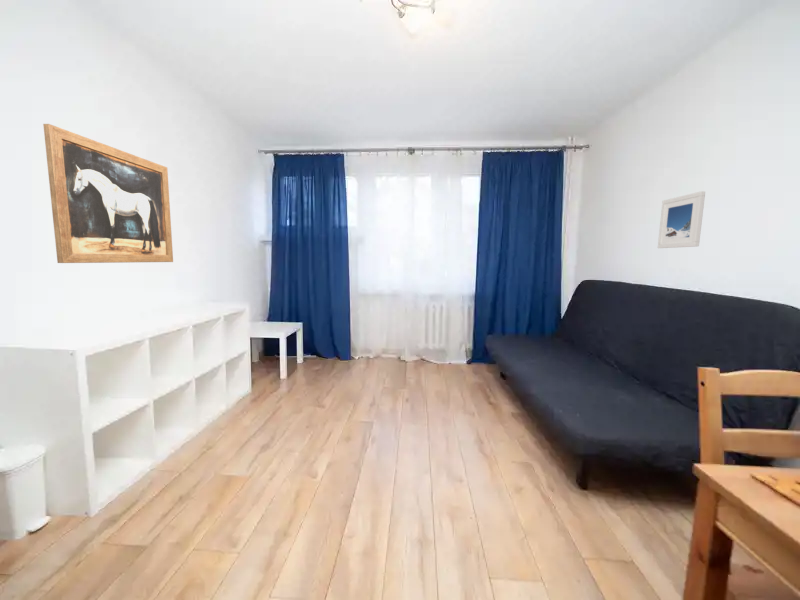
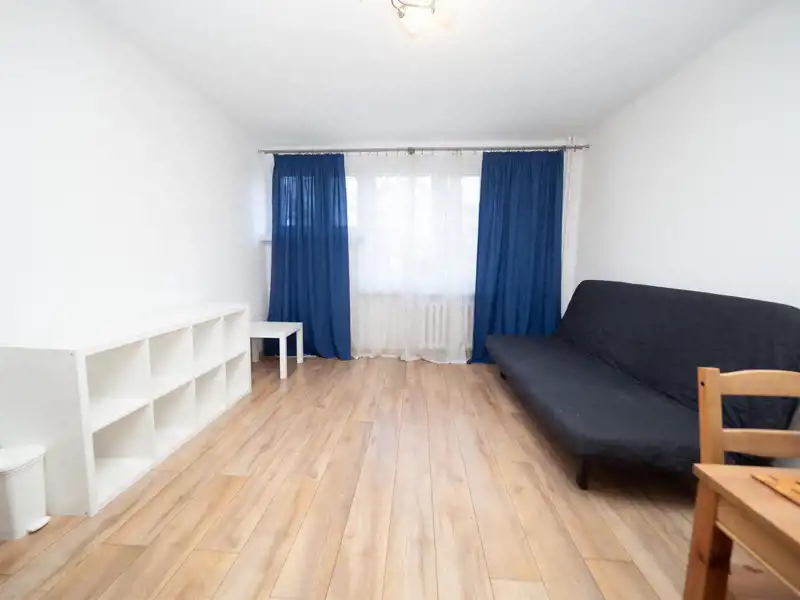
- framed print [657,190,706,249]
- wall art [42,123,174,264]
